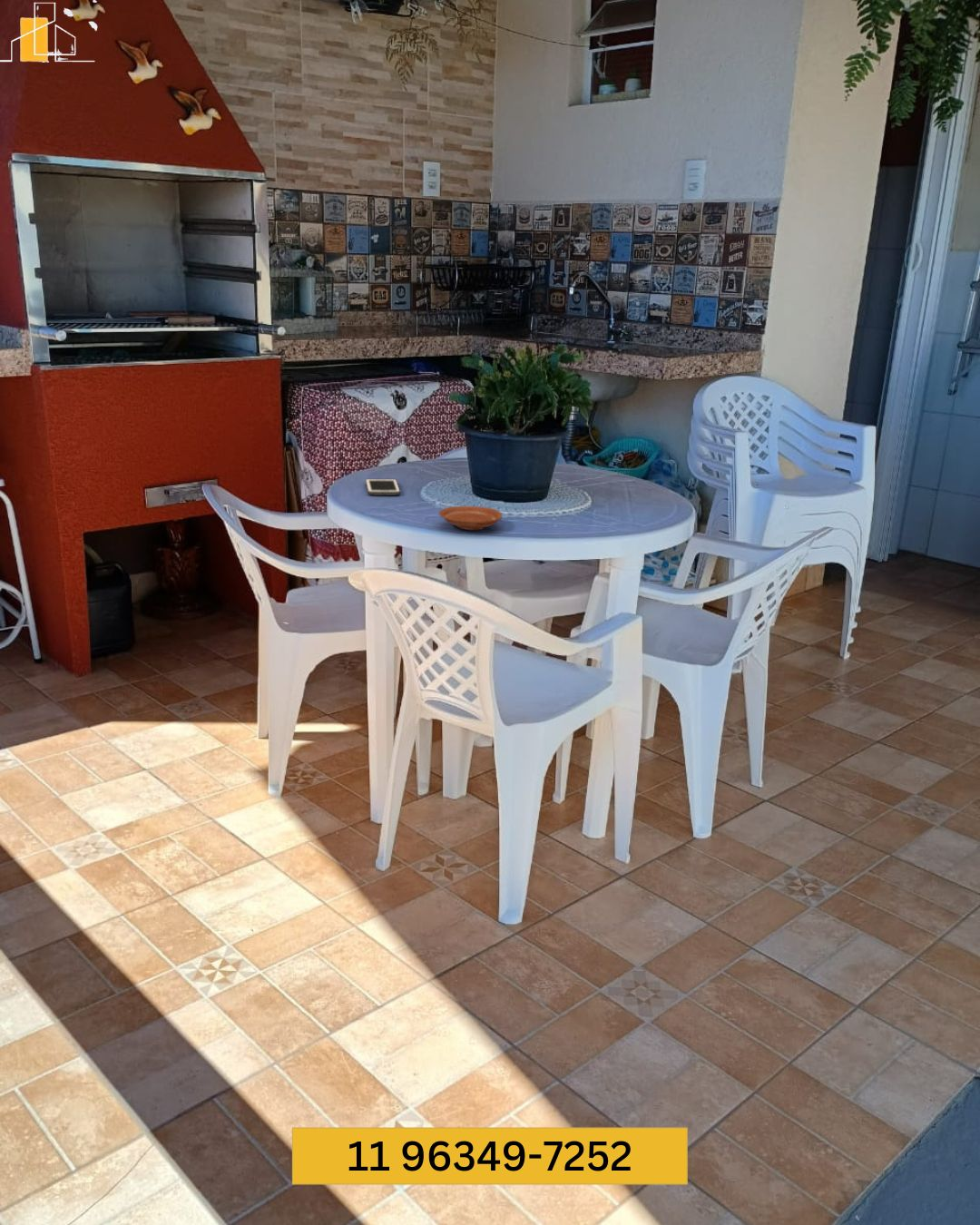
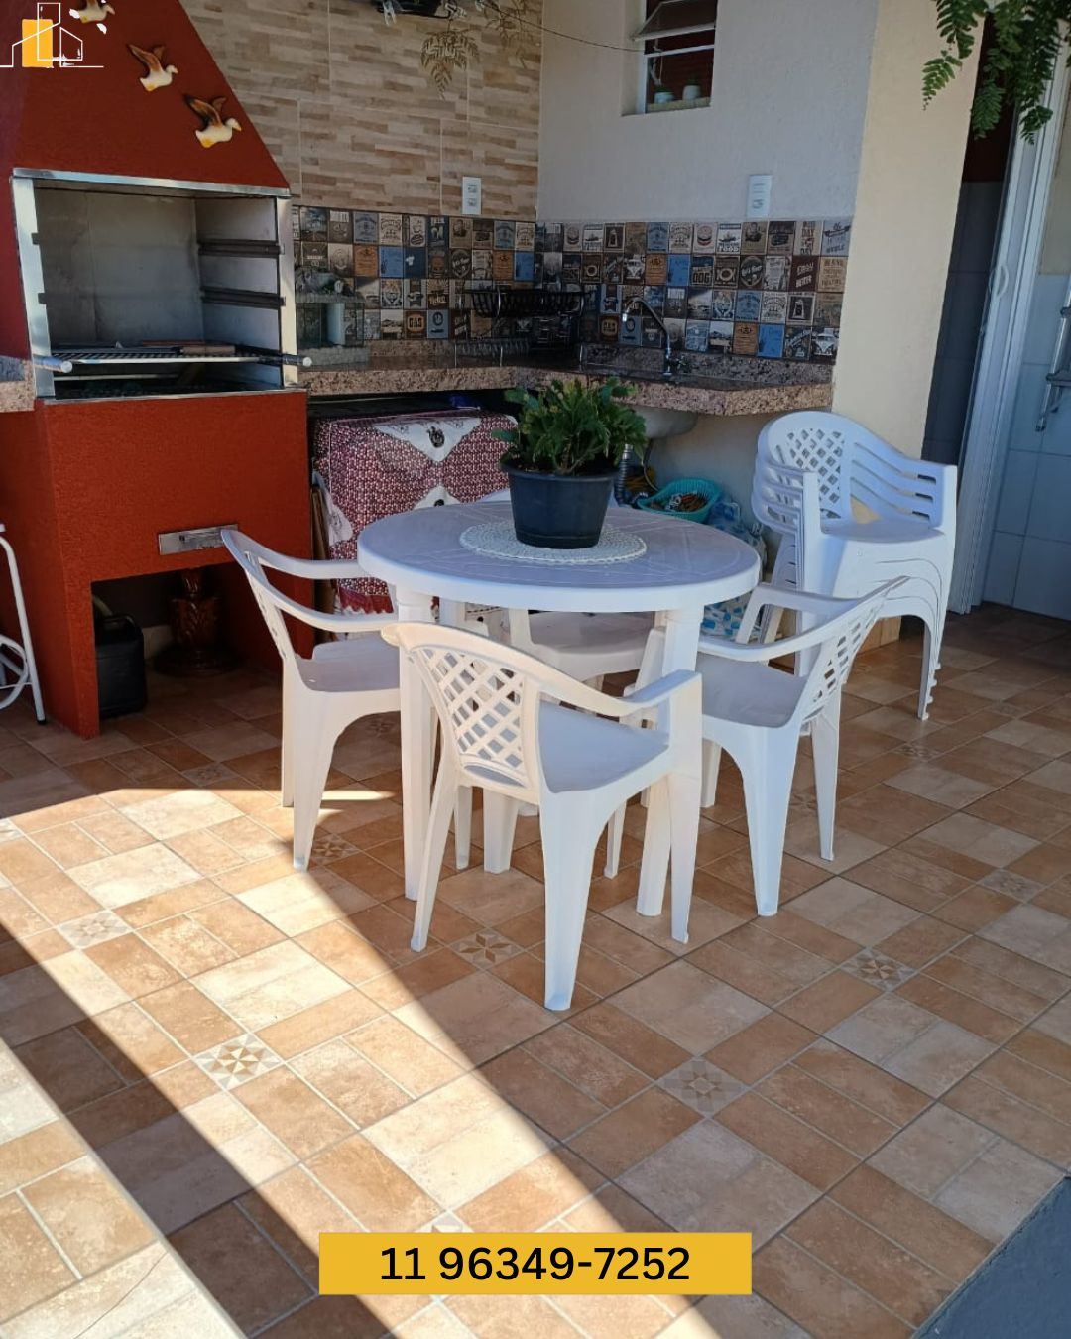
- plate [438,505,504,531]
- cell phone [365,478,401,496]
